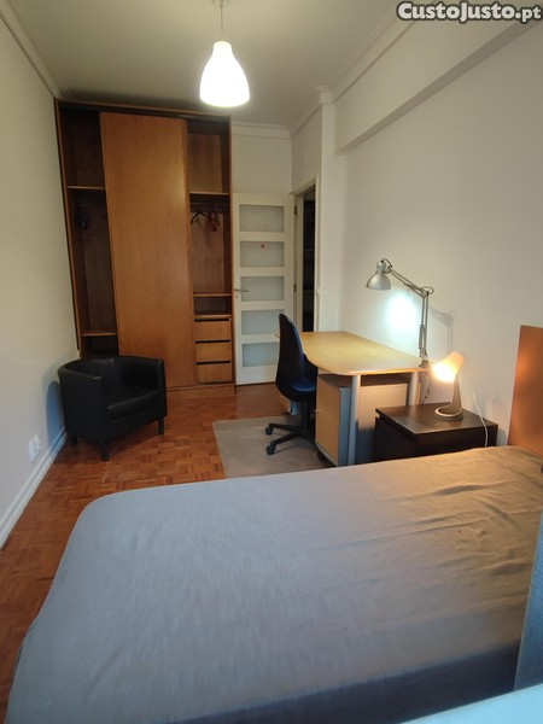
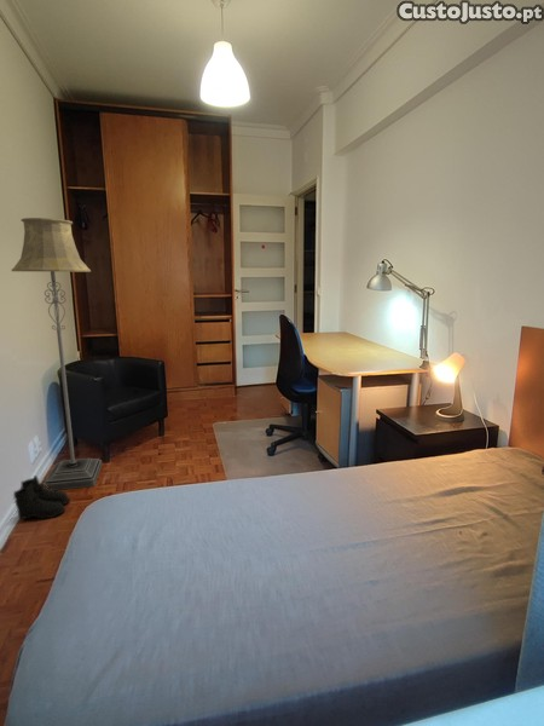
+ boots [12,474,71,520]
+ floor lamp [11,217,103,491]
